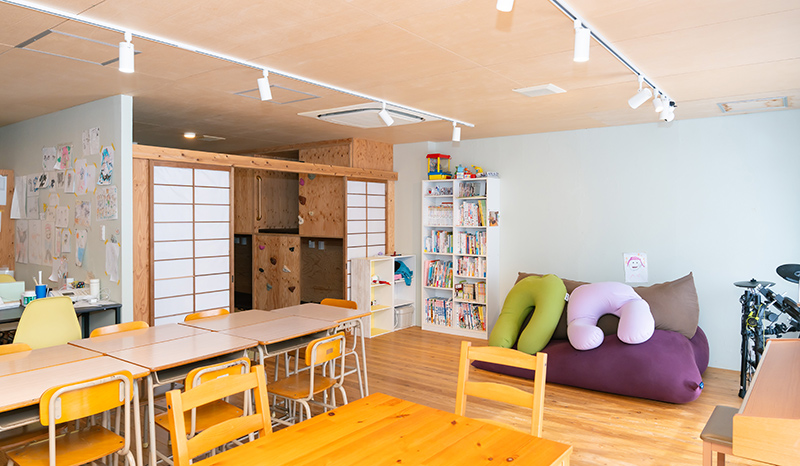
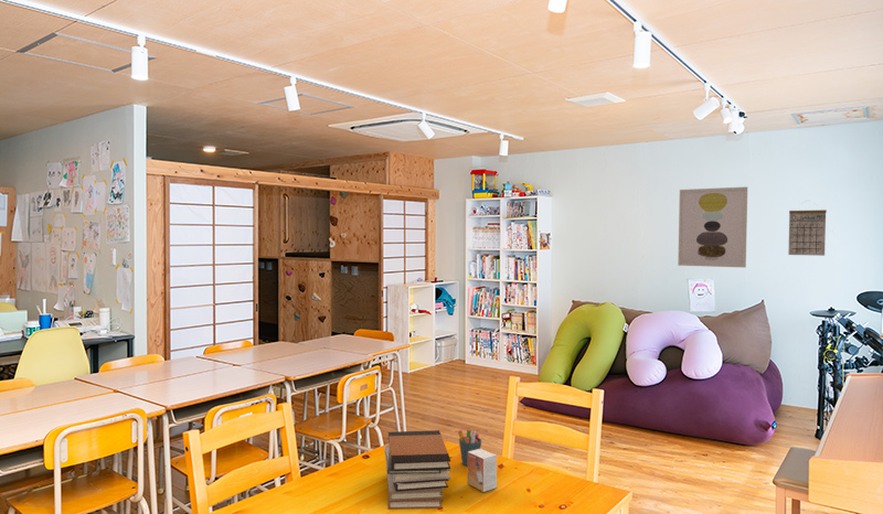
+ wall art [677,186,748,268]
+ small box [467,448,498,493]
+ book stack [384,429,451,511]
+ calendar [787,200,828,257]
+ pen holder [457,429,482,467]
